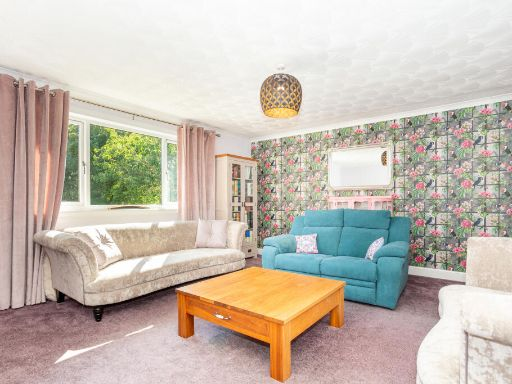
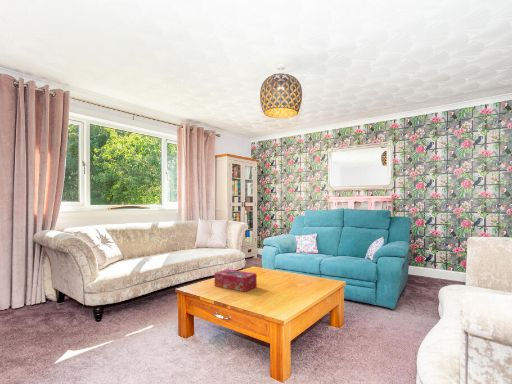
+ tissue box [214,268,258,293]
